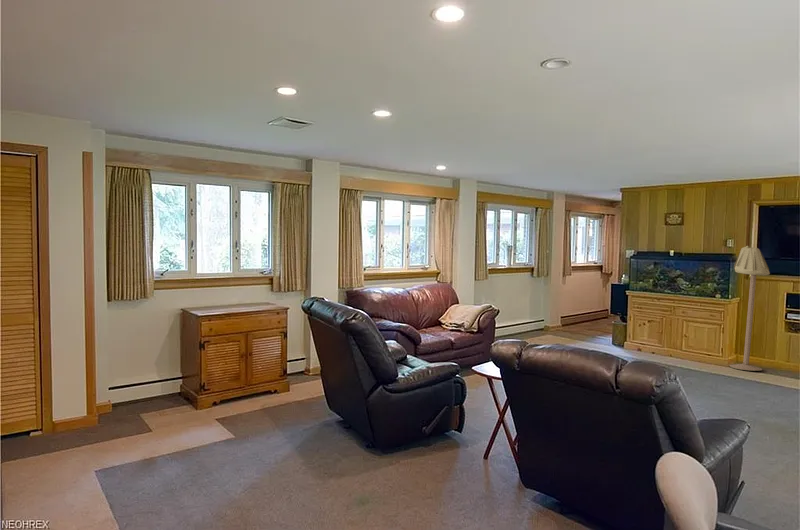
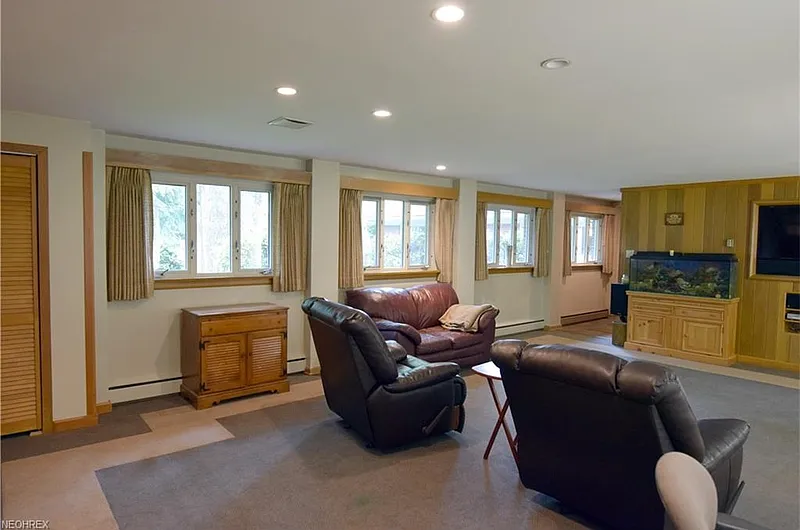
- floor lamp [729,245,771,372]
